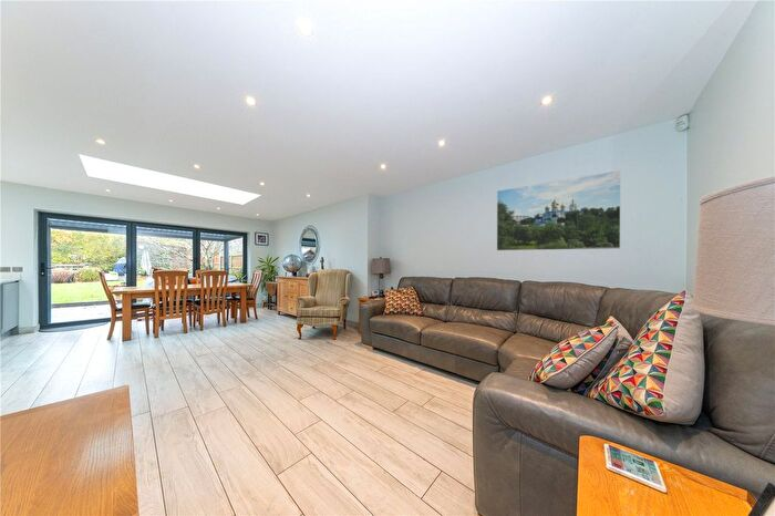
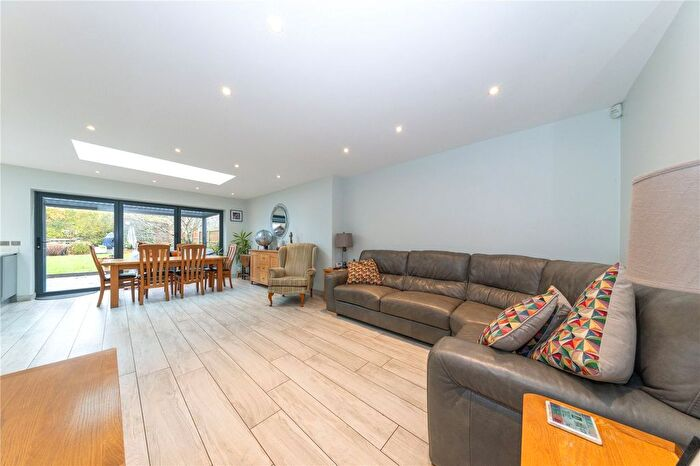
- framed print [496,169,622,251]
